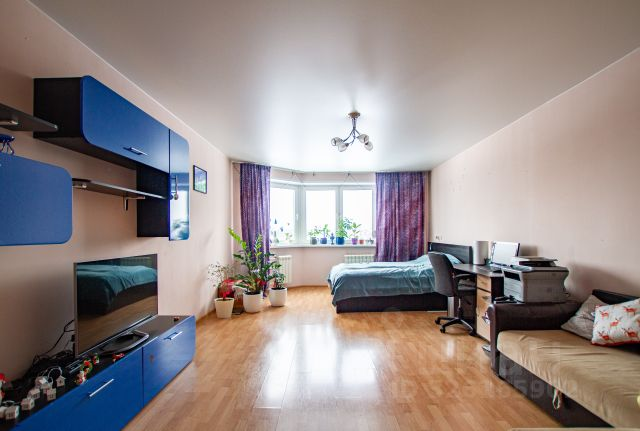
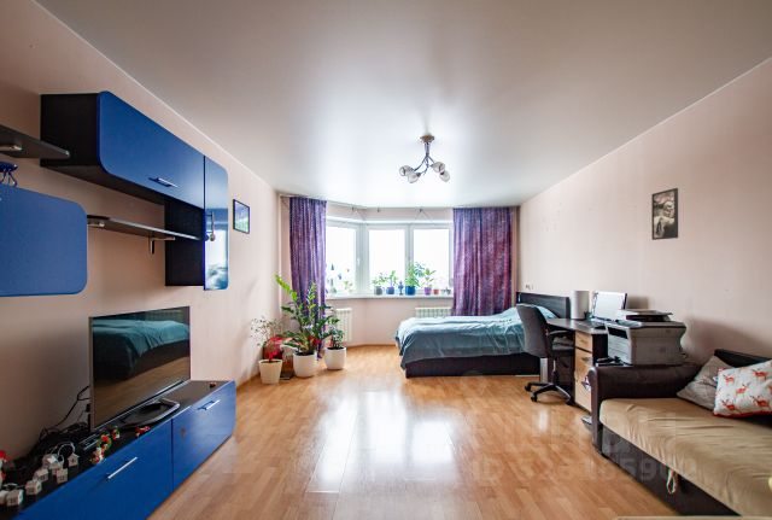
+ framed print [650,187,679,241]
